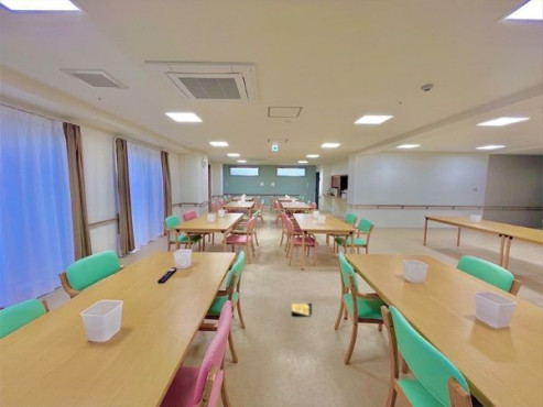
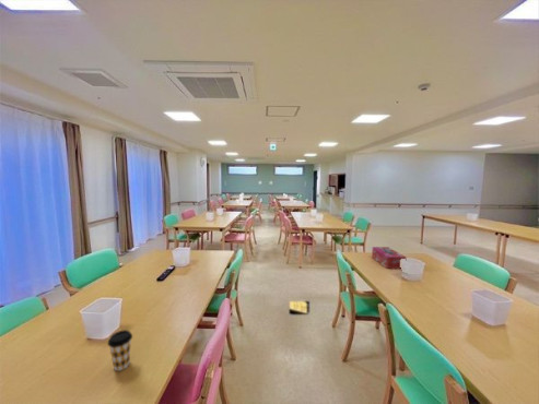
+ tissue box [371,246,408,270]
+ coffee cup [107,329,133,372]
